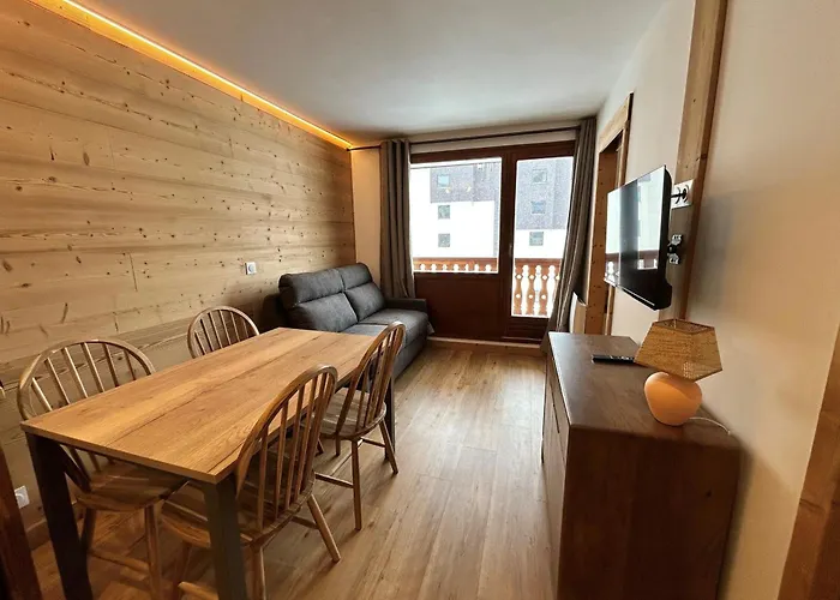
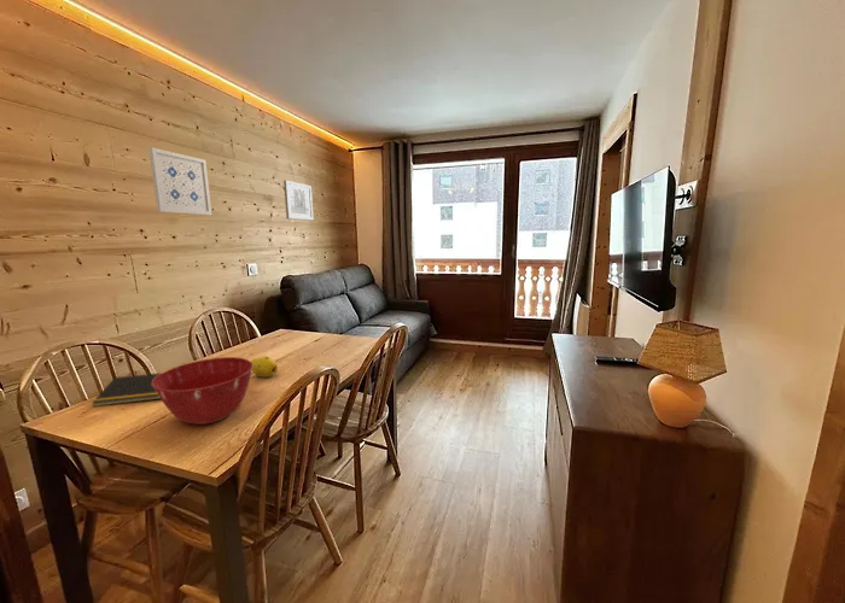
+ fruit [250,355,279,379]
+ notepad [91,371,162,408]
+ wall art [147,146,212,216]
+ mixing bowl [152,356,253,426]
+ wall art [282,180,315,222]
